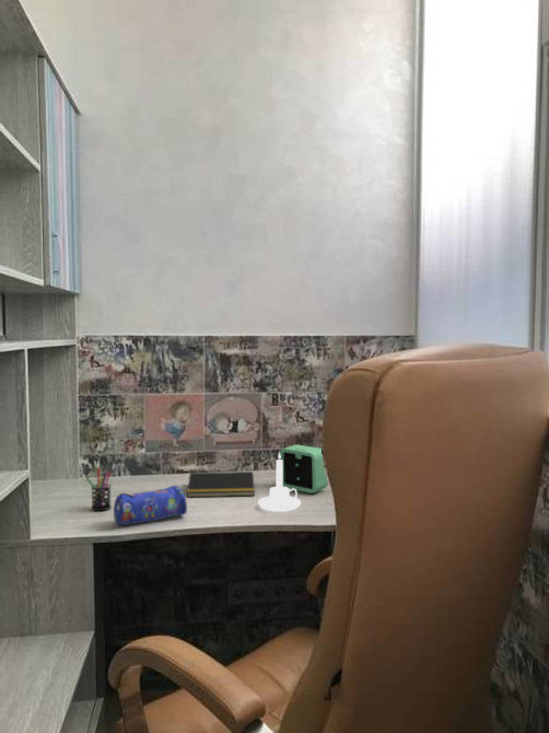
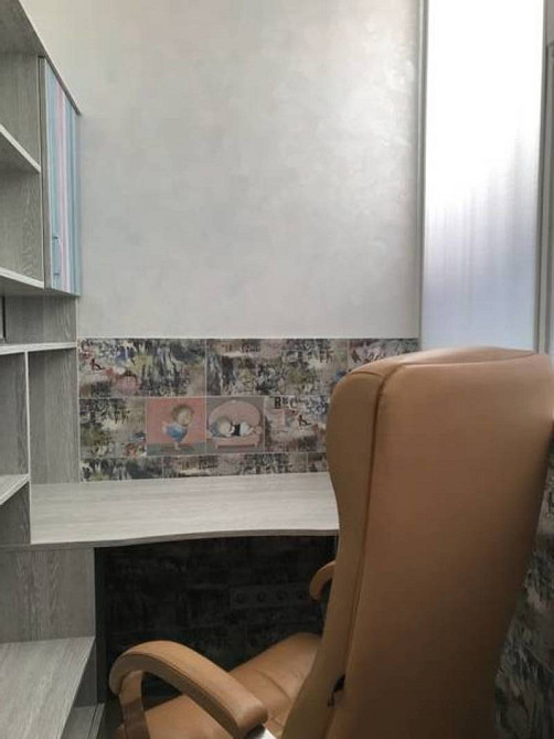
- notepad [186,470,256,498]
- alarm clock [280,444,329,495]
- candle holder [257,451,302,513]
- pencil case [113,485,188,526]
- pen holder [84,467,113,512]
